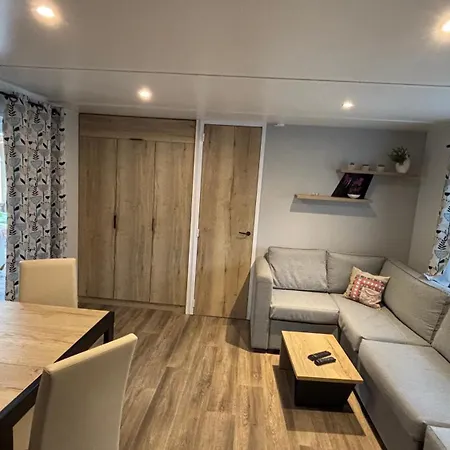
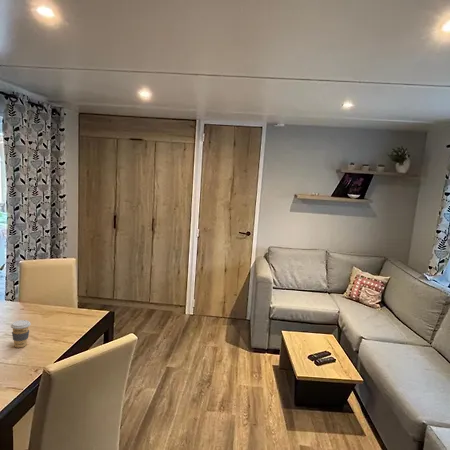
+ coffee cup [10,319,32,349]
